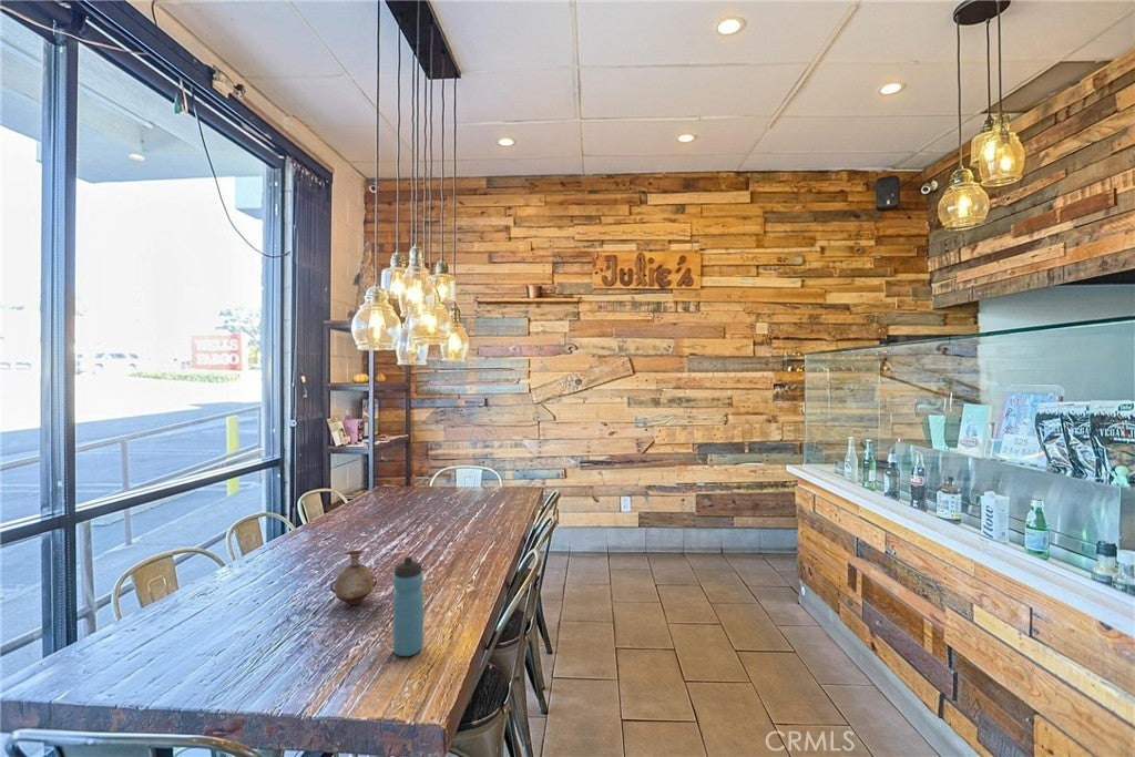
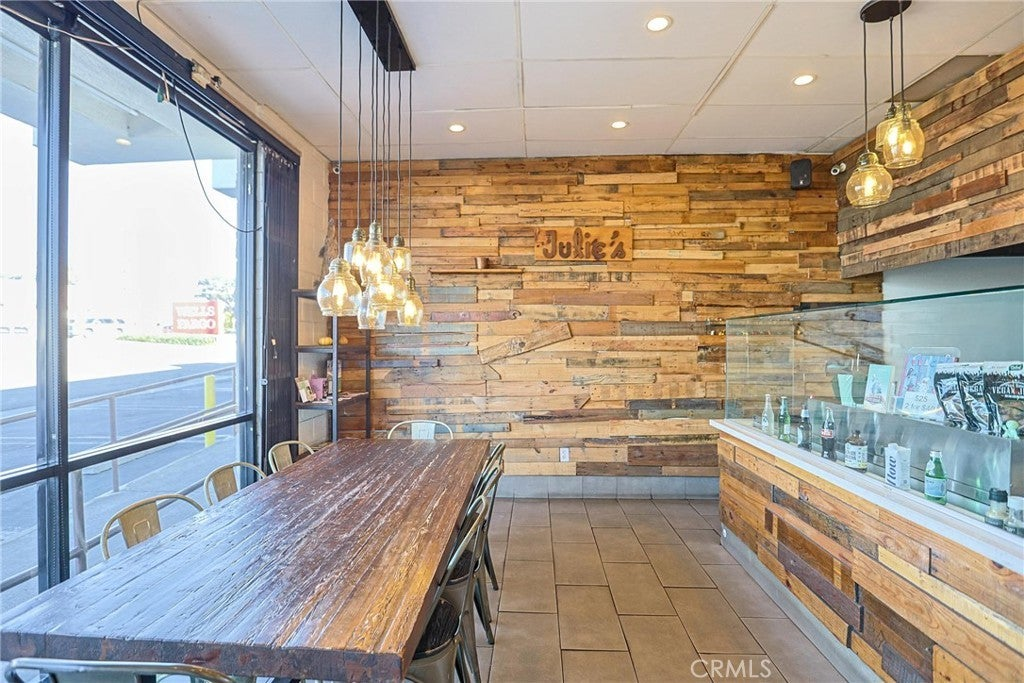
- water bottle [392,555,425,657]
- vase [329,550,378,606]
